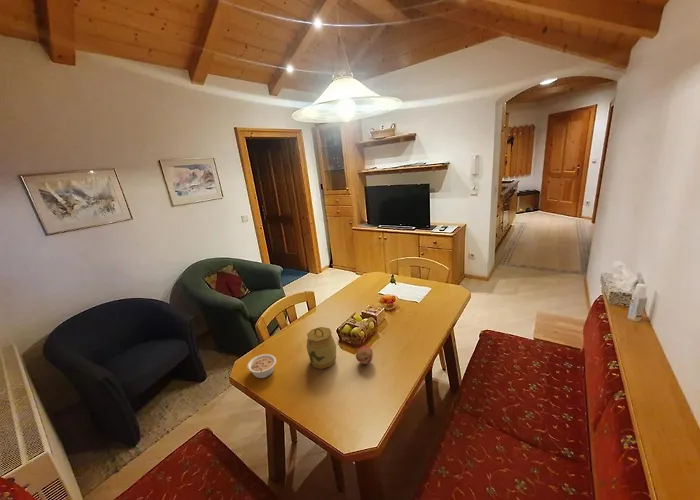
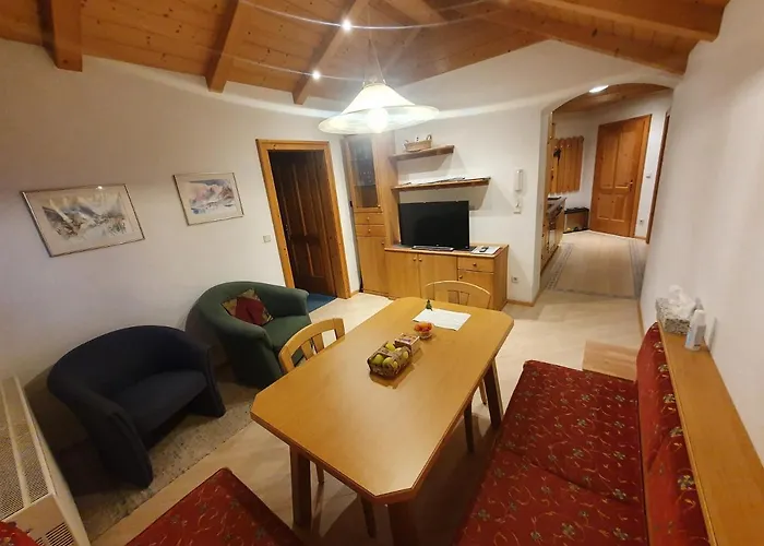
- legume [246,353,277,379]
- jar [305,326,337,370]
- fruit [355,345,374,365]
